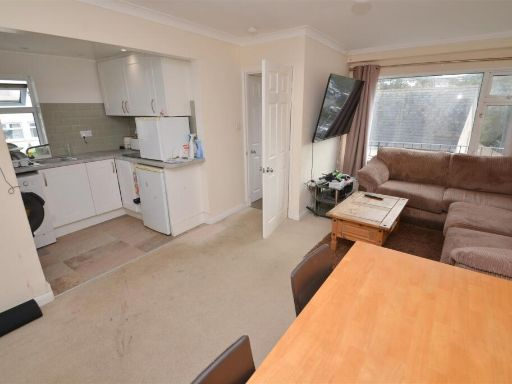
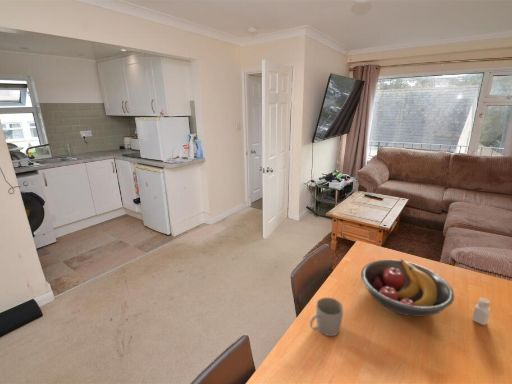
+ pepper shaker [471,297,492,326]
+ mug [309,297,344,337]
+ fruit bowl [360,258,455,318]
